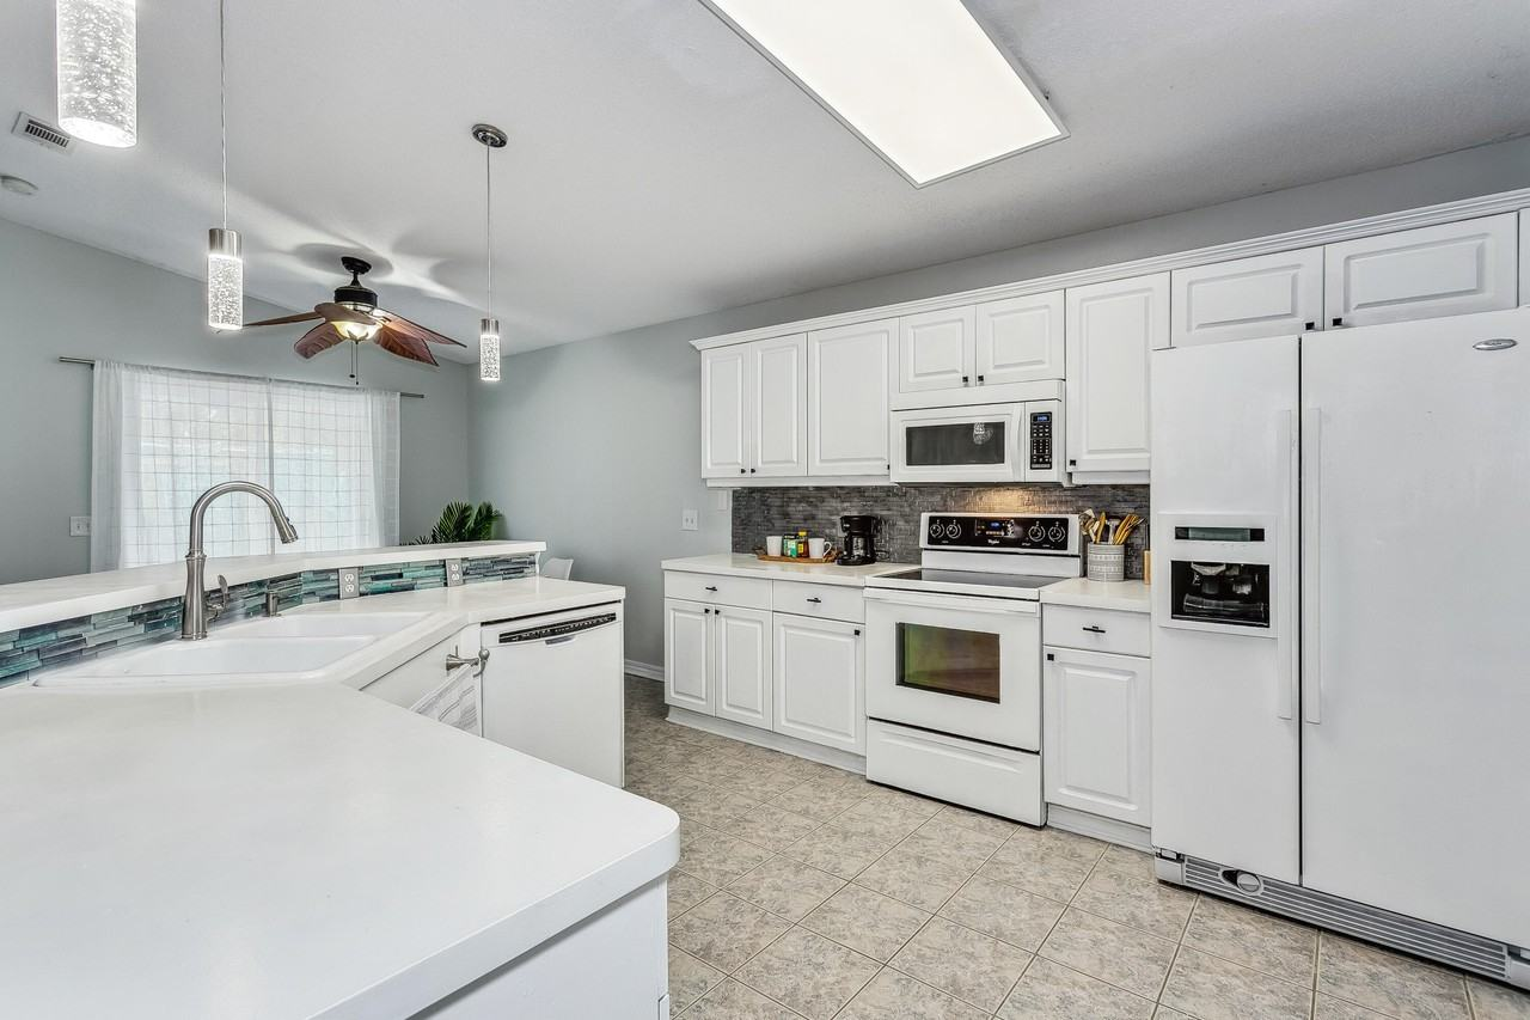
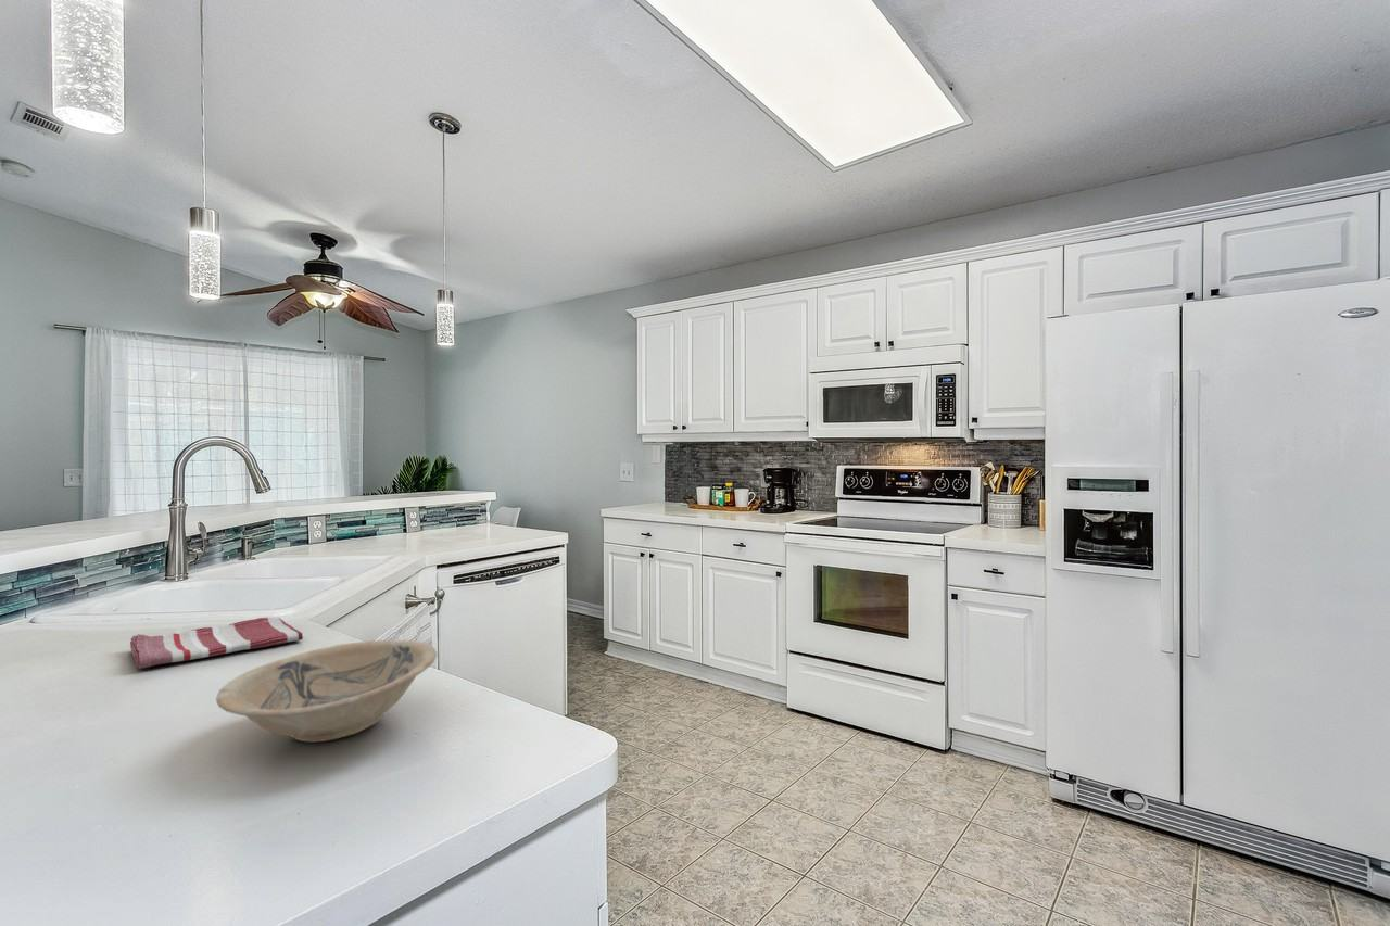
+ bowl [215,639,438,744]
+ dish towel [129,616,304,670]
